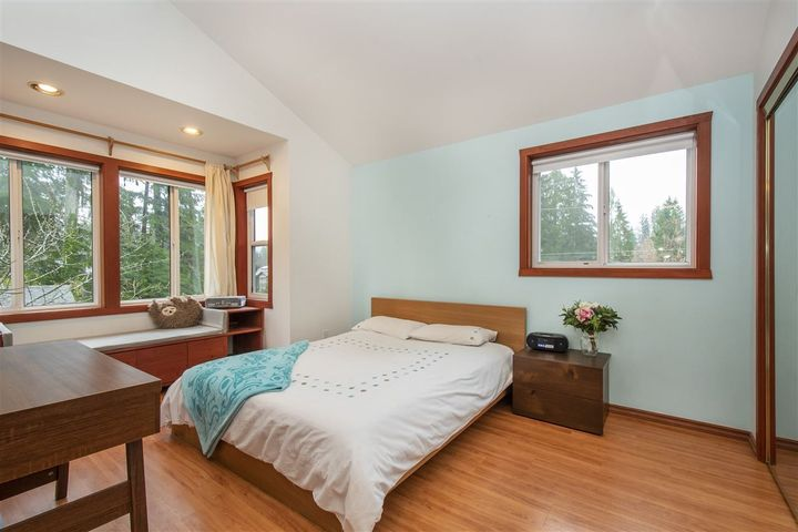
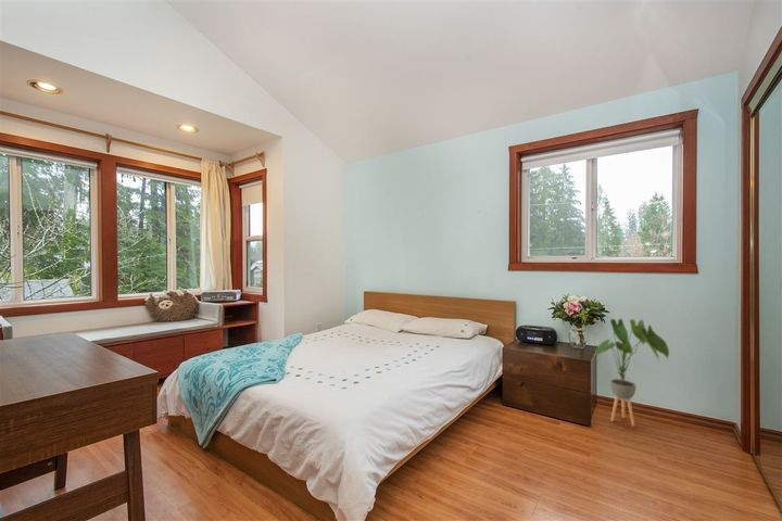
+ house plant [593,318,670,428]
